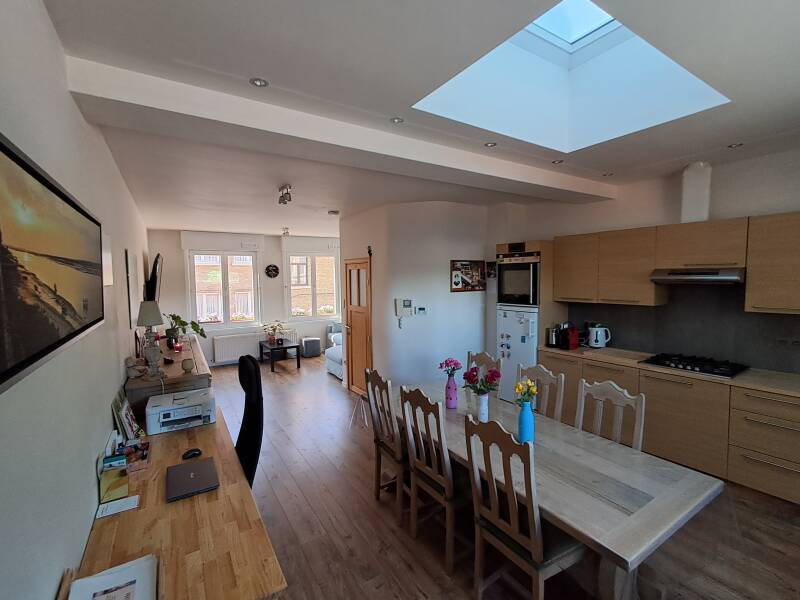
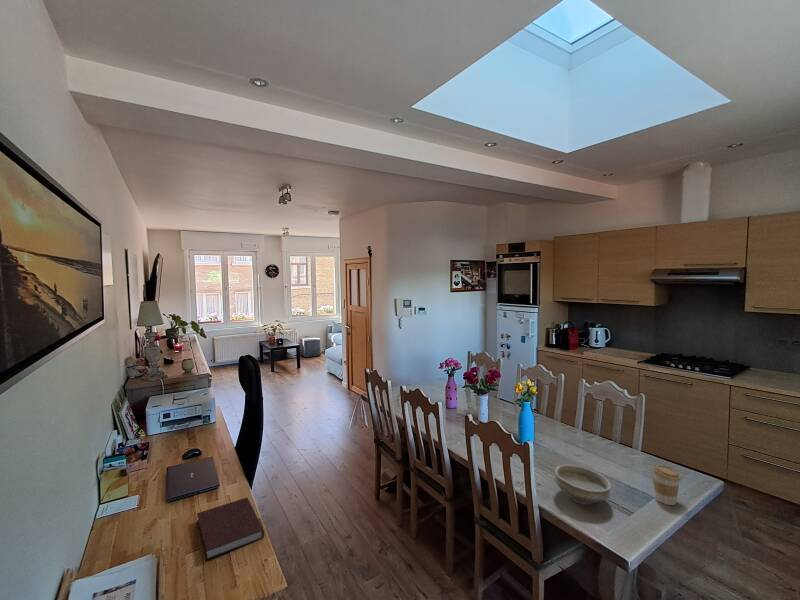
+ bowl [554,464,612,506]
+ notebook [196,497,265,561]
+ coffee cup [652,464,682,506]
